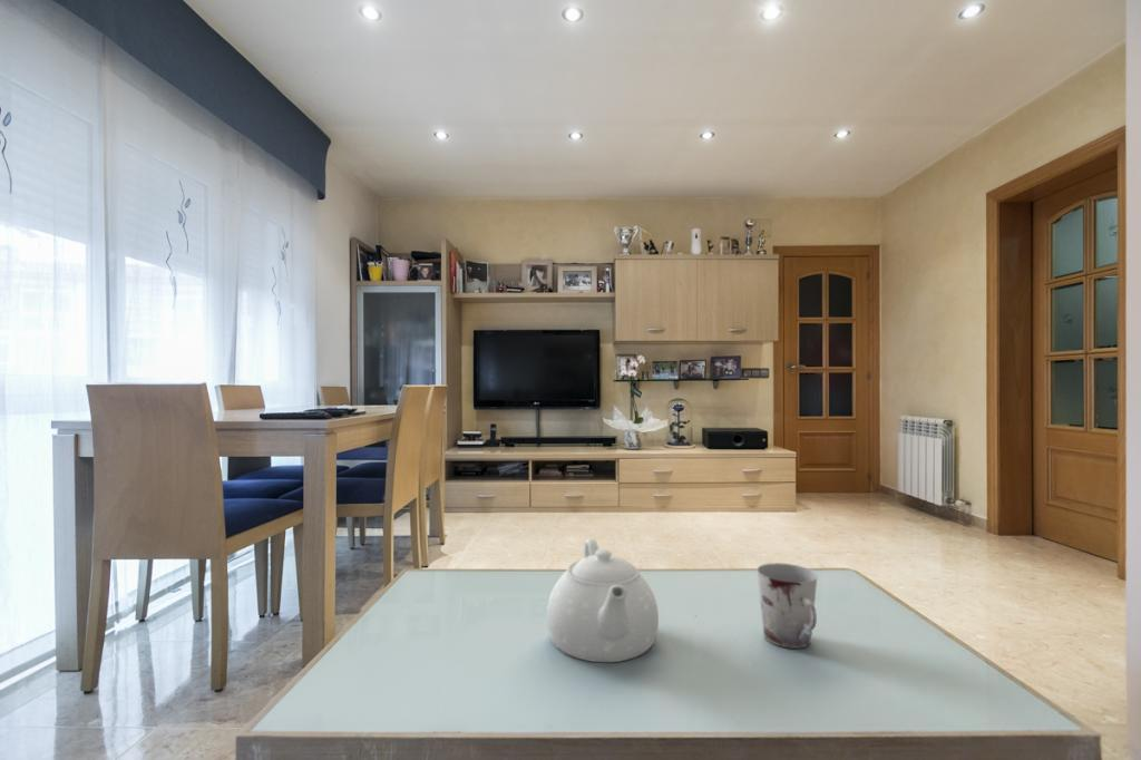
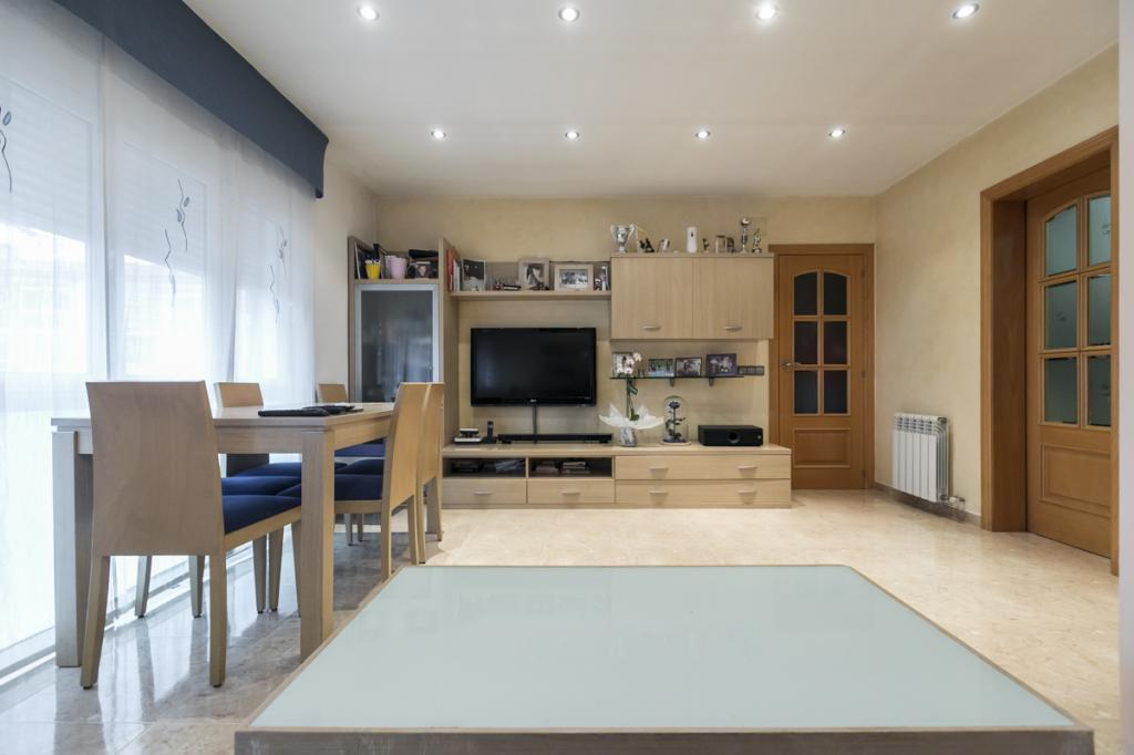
- cup [755,562,819,650]
- teapot [546,537,660,663]
